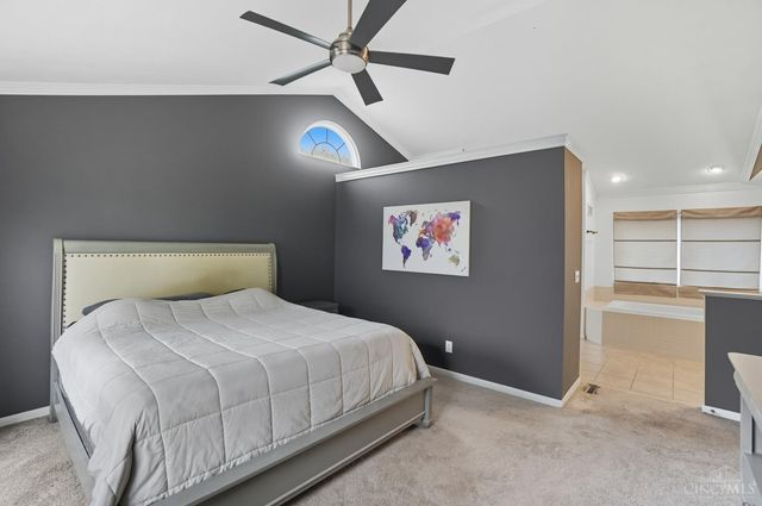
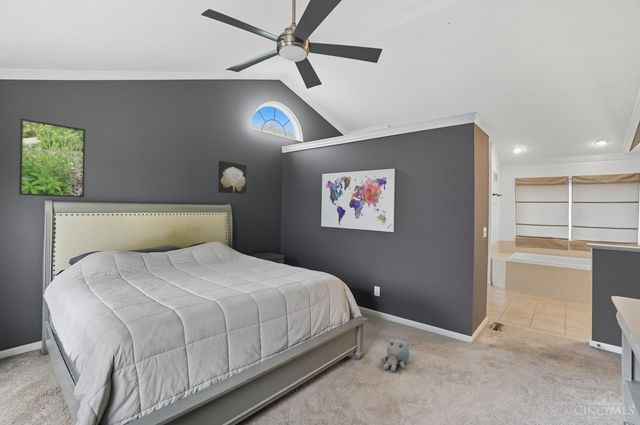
+ wall art [217,160,248,195]
+ plush toy [379,338,411,373]
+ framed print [18,118,86,198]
